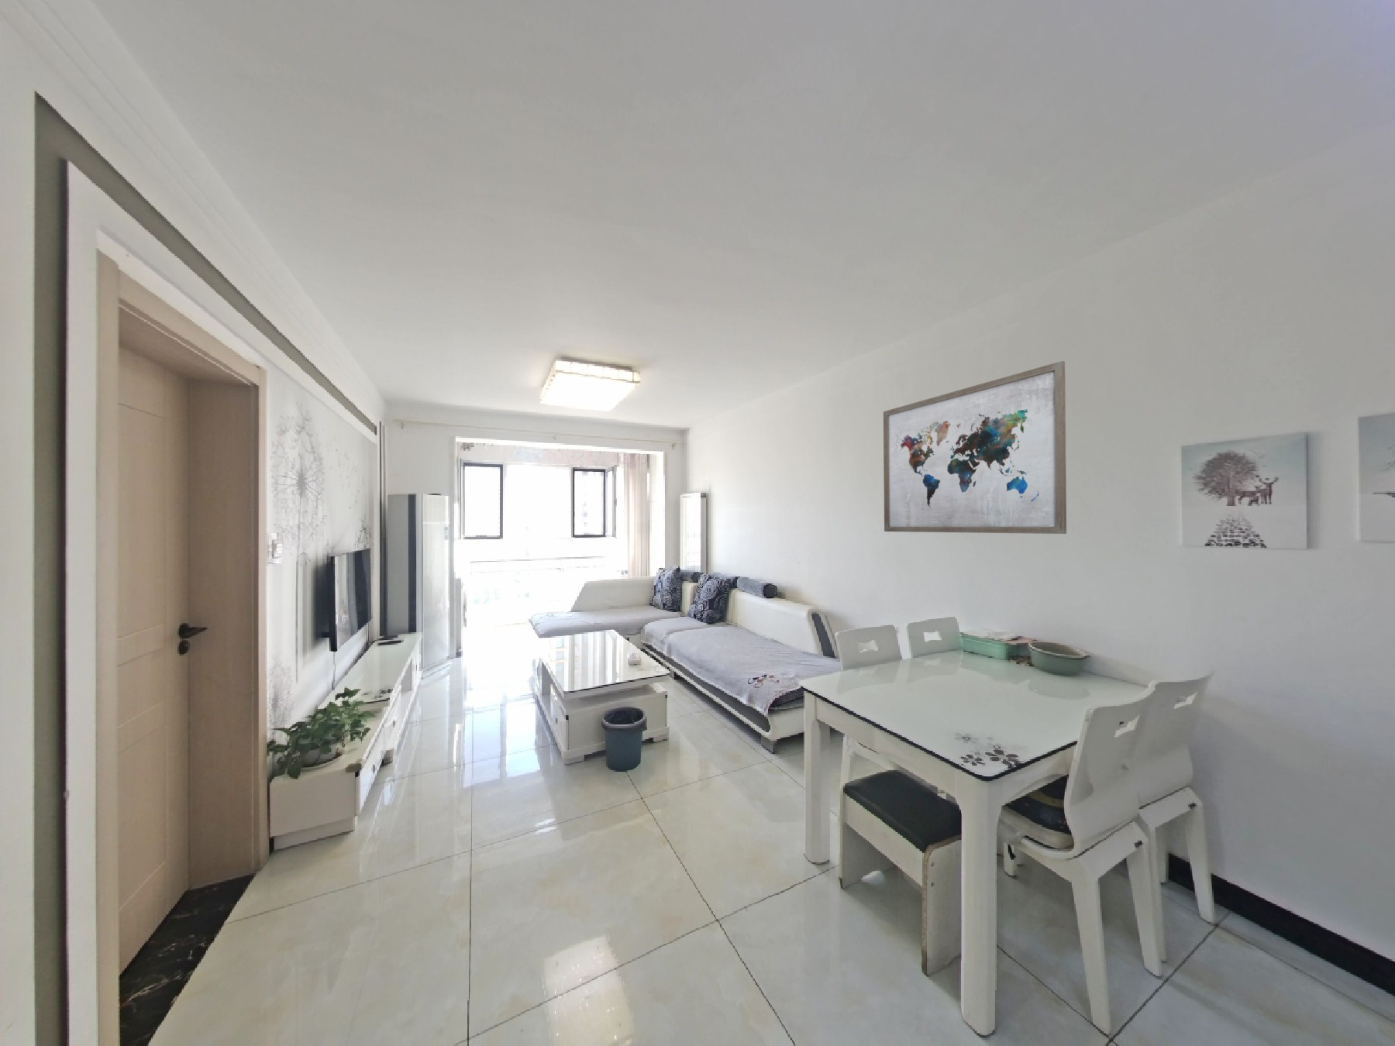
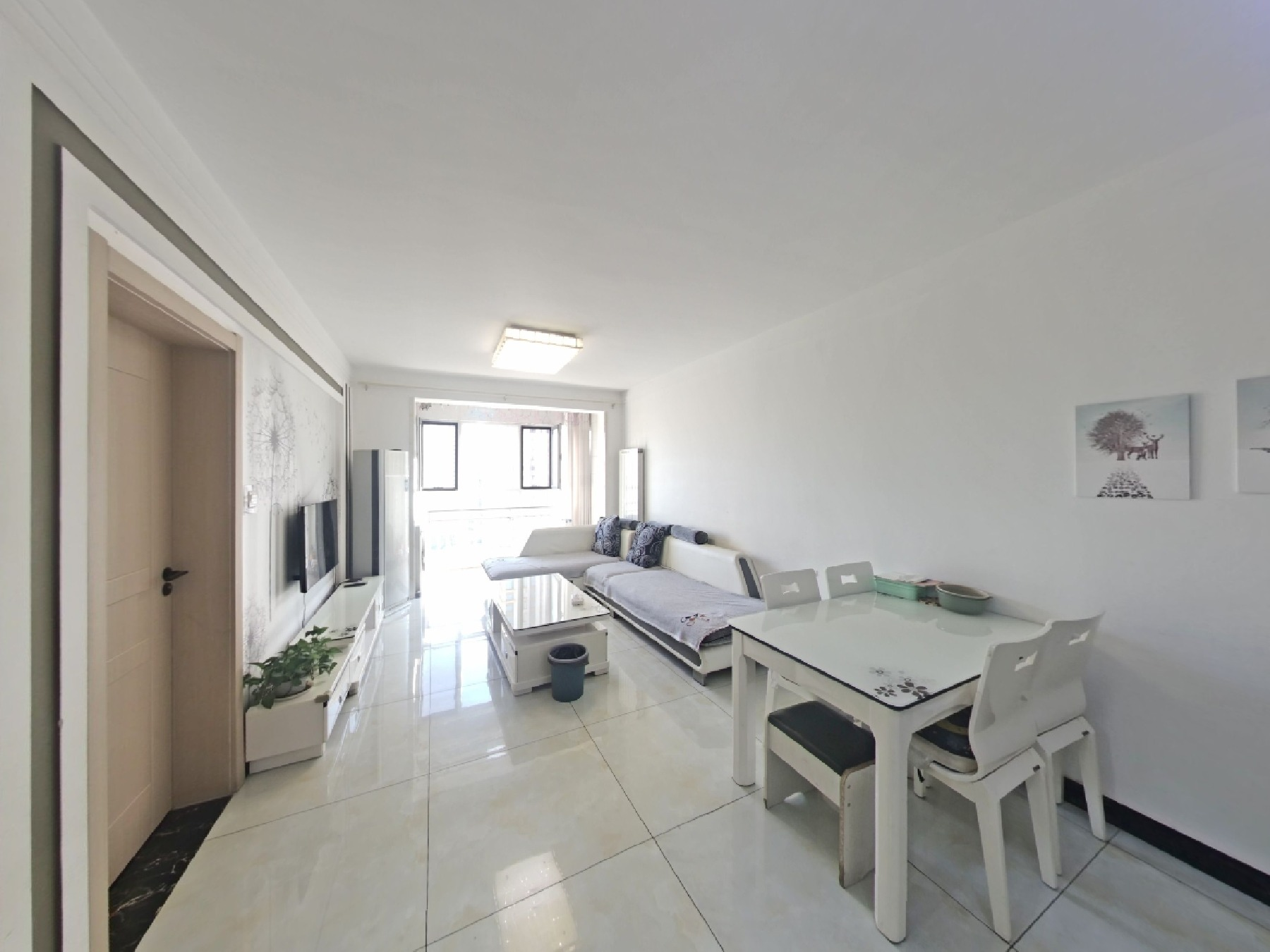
- wall art [883,360,1068,535]
